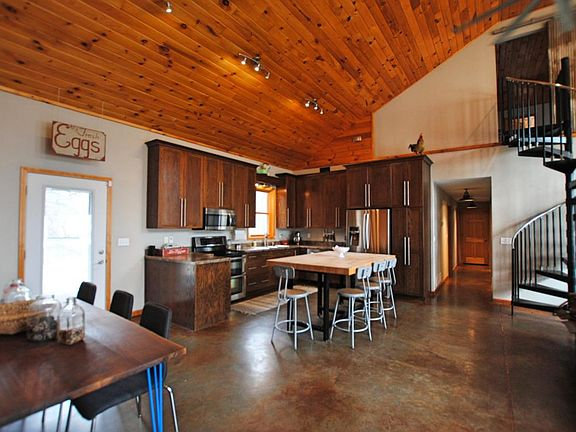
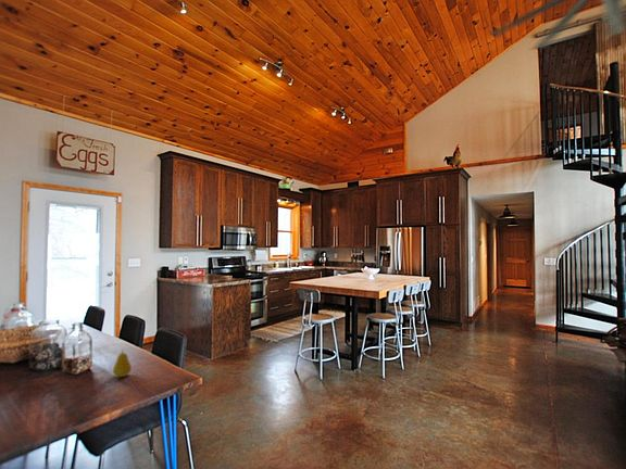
+ fruit [112,348,133,378]
